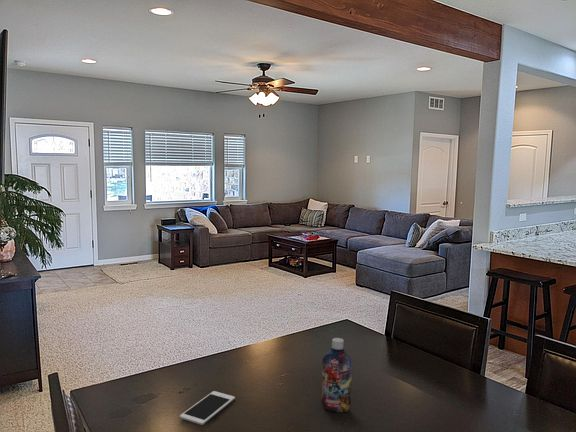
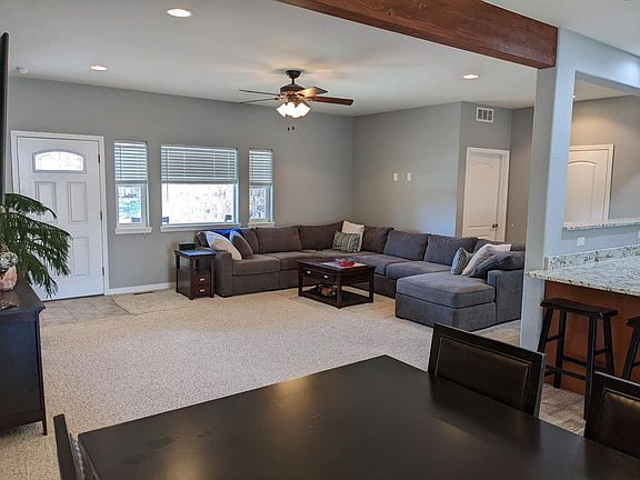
- cell phone [179,390,236,426]
- bottle [320,337,353,413]
